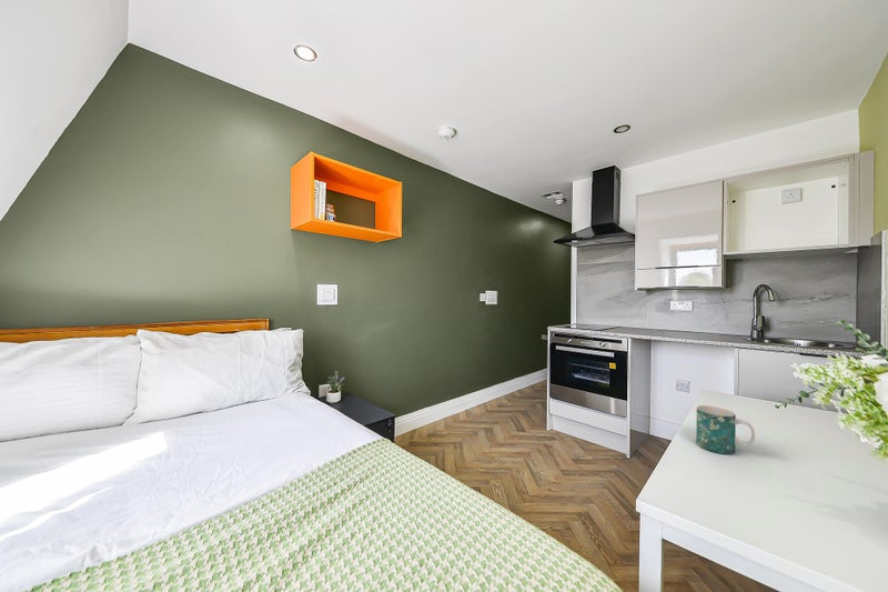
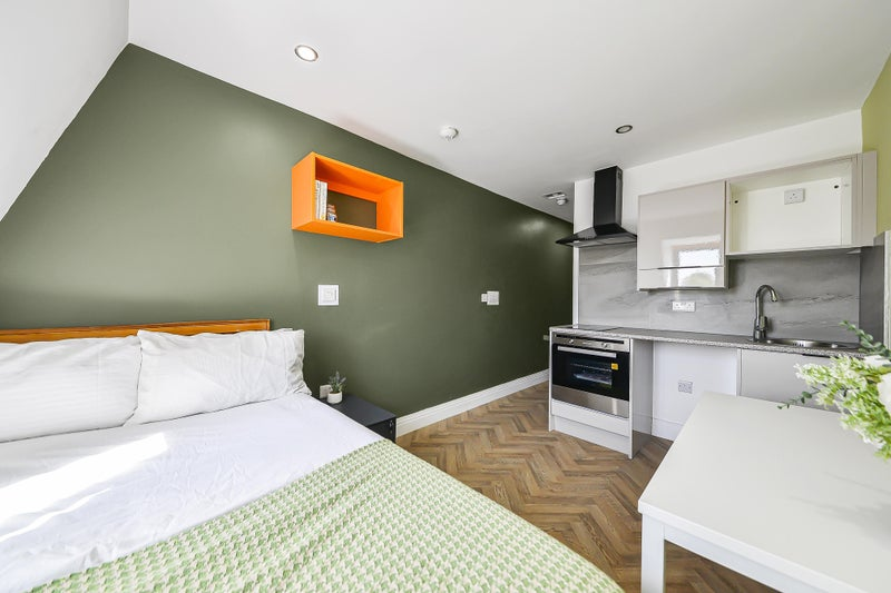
- mug [695,404,756,455]
